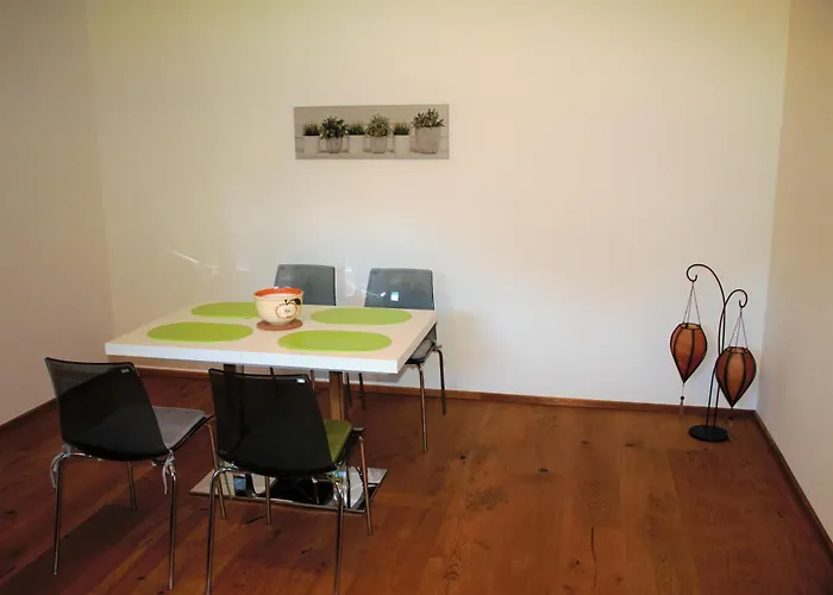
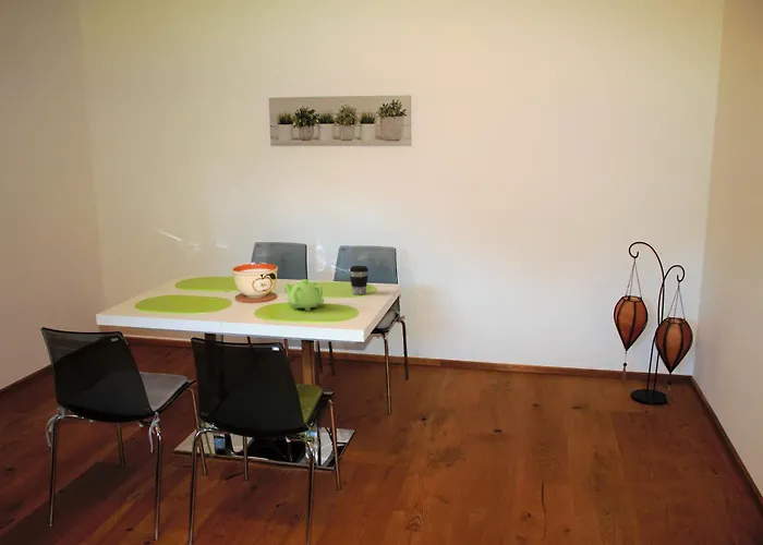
+ coffee cup [349,265,370,295]
+ teapot [283,278,325,312]
